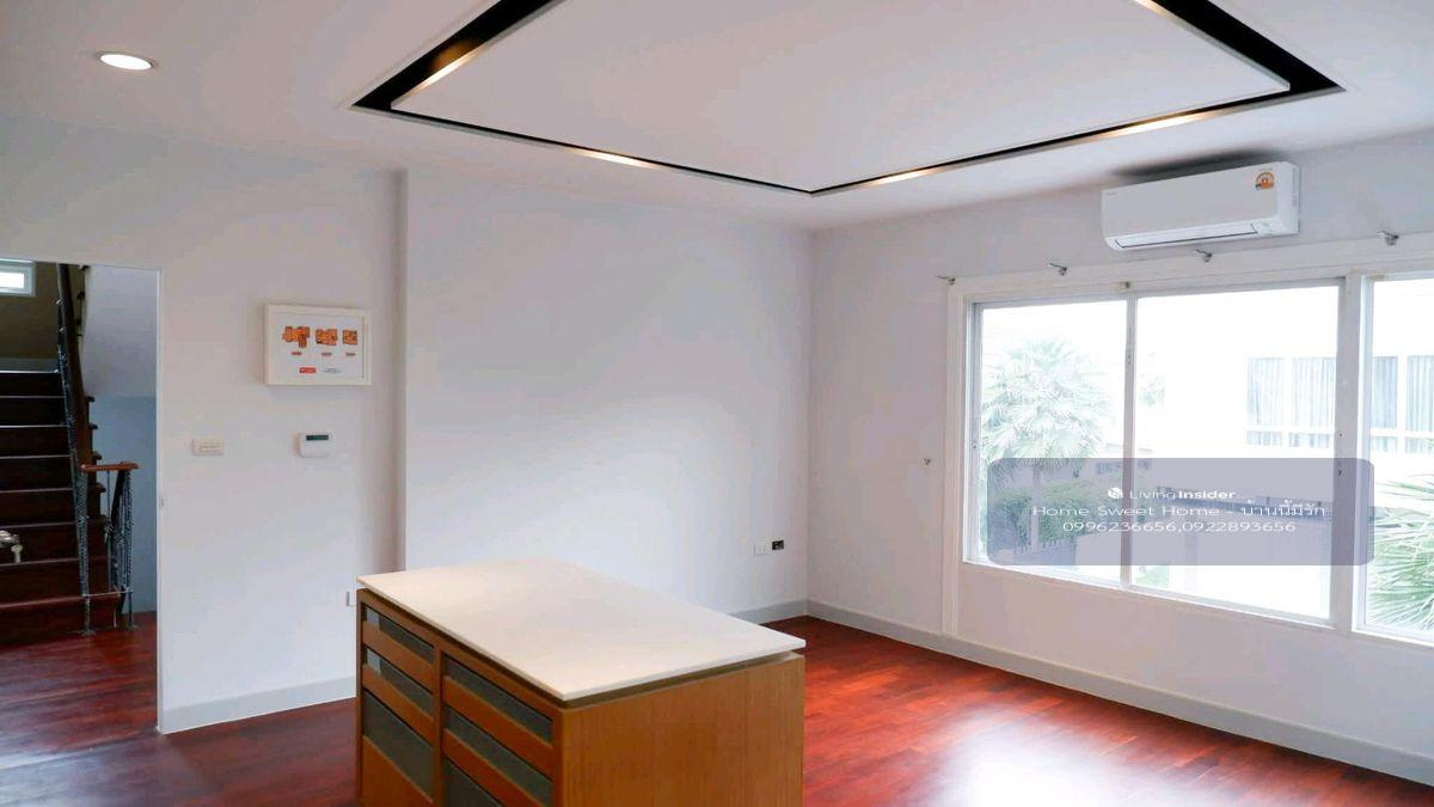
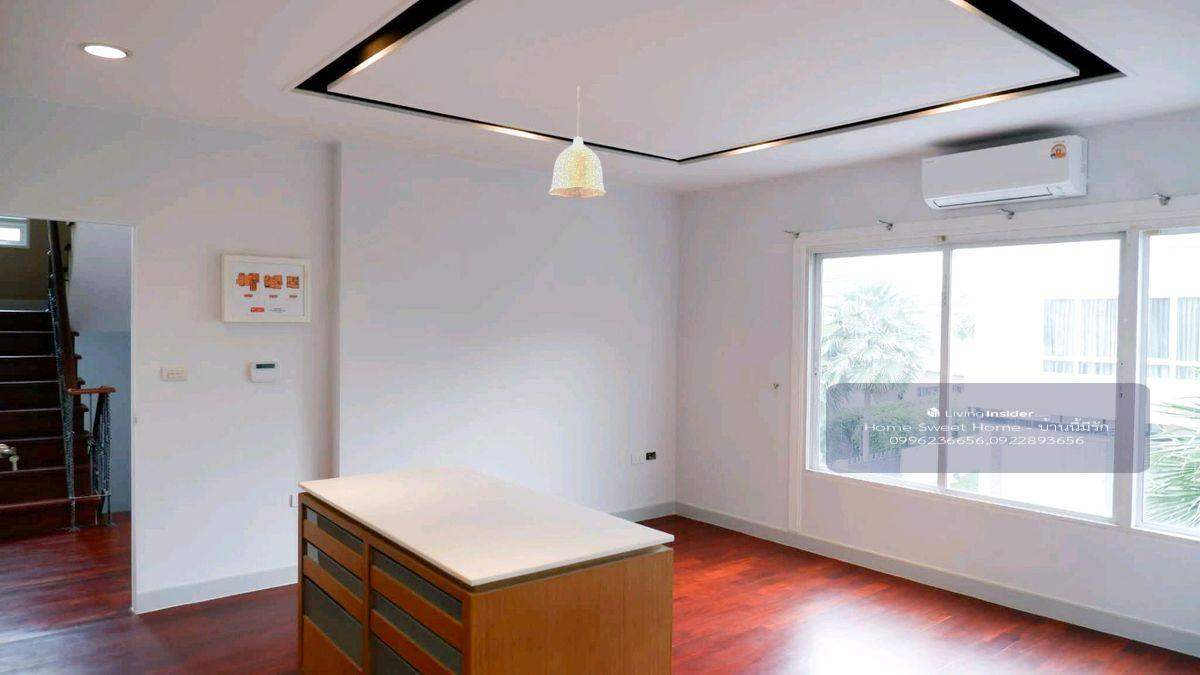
+ pendant lamp [548,86,607,199]
